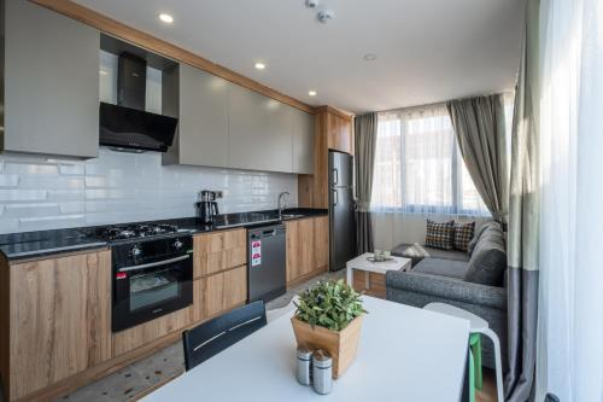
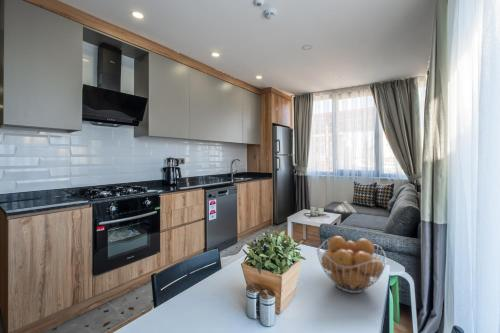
+ fruit basket [316,235,388,294]
